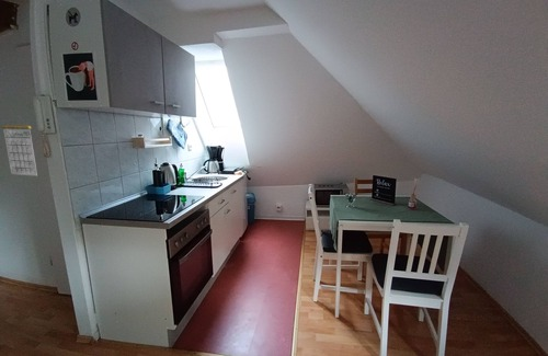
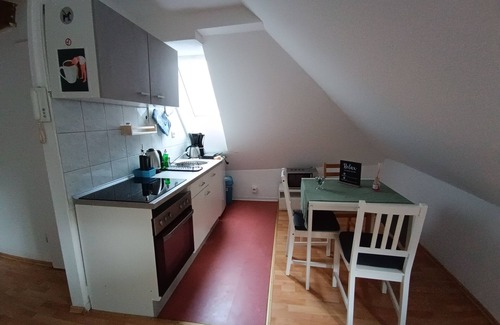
- calendar [0,116,38,176]
